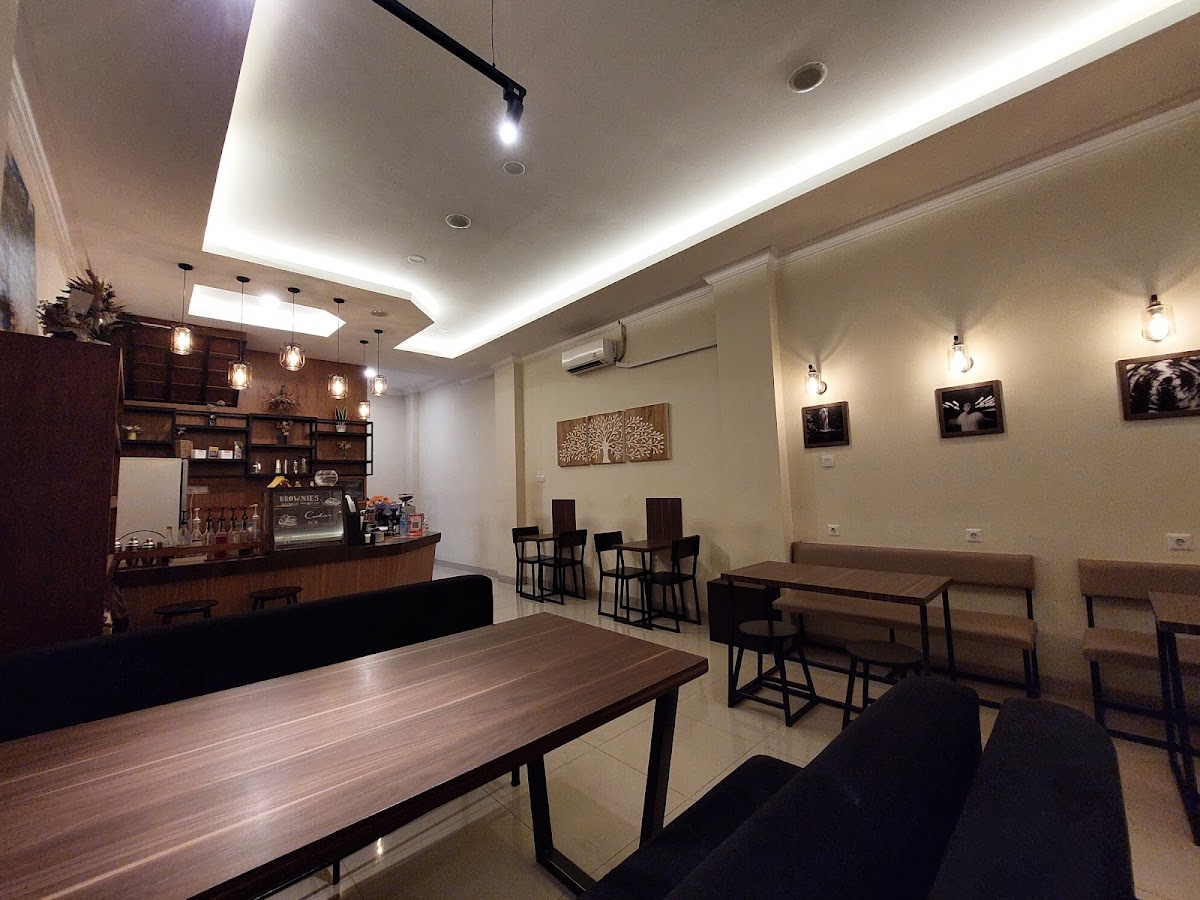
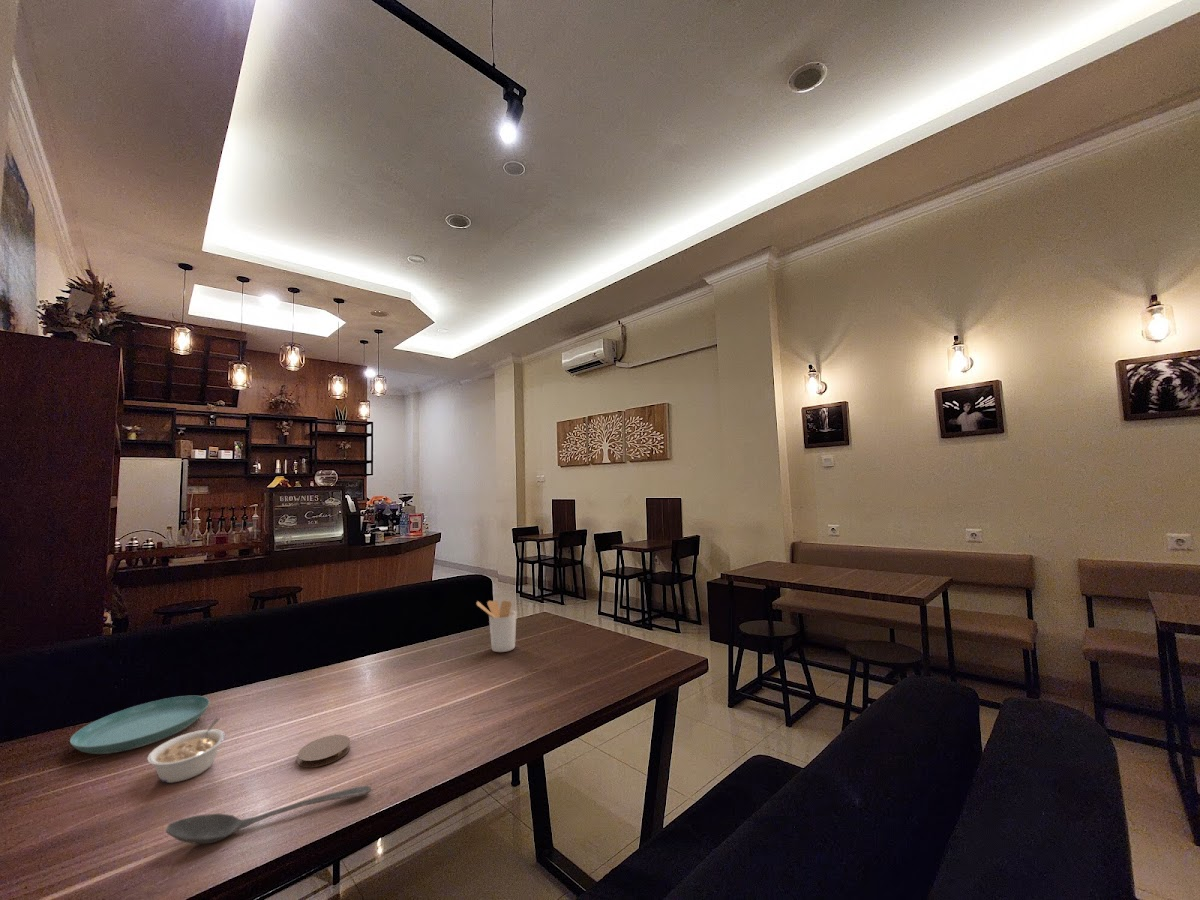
+ saucer [69,695,211,755]
+ coaster [297,734,351,769]
+ legume [146,717,226,784]
+ stirrer [165,785,372,844]
+ utensil holder [475,599,517,653]
